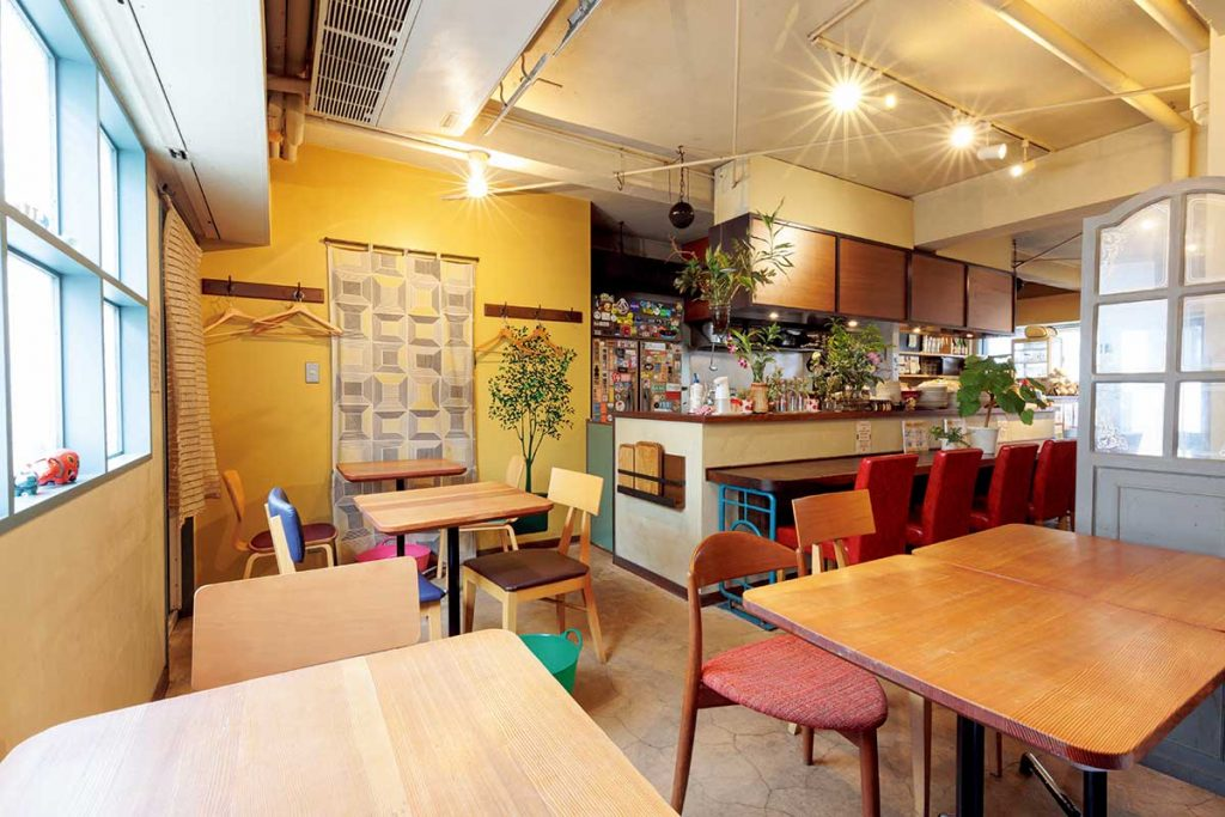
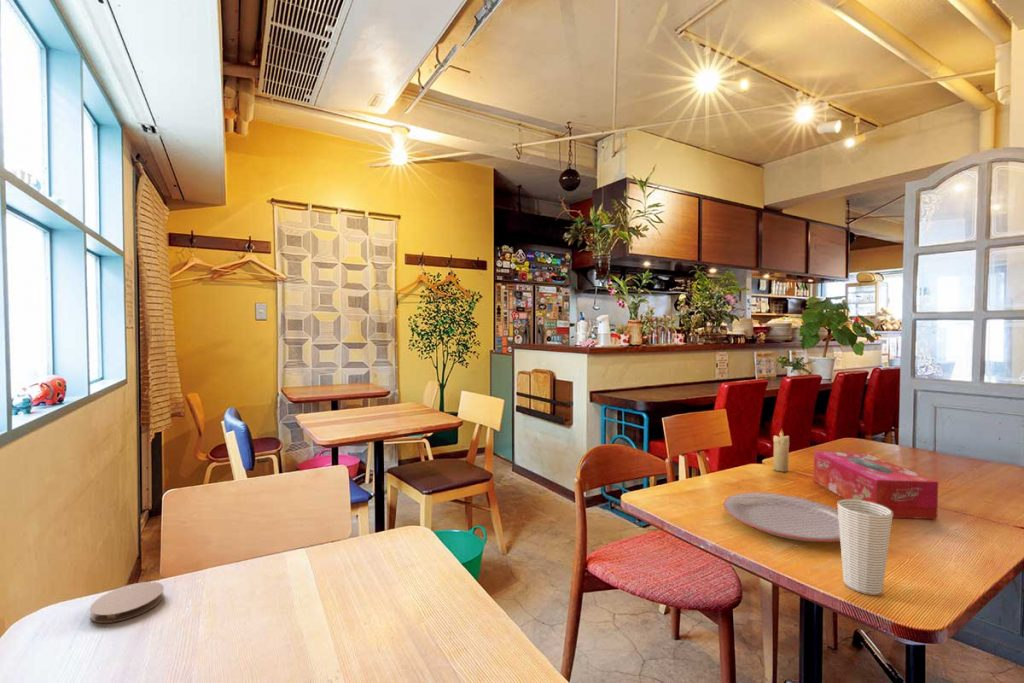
+ candle [772,427,790,473]
+ plate [723,491,840,543]
+ tissue box [813,450,939,520]
+ coaster [89,581,165,624]
+ cup [836,498,893,596]
